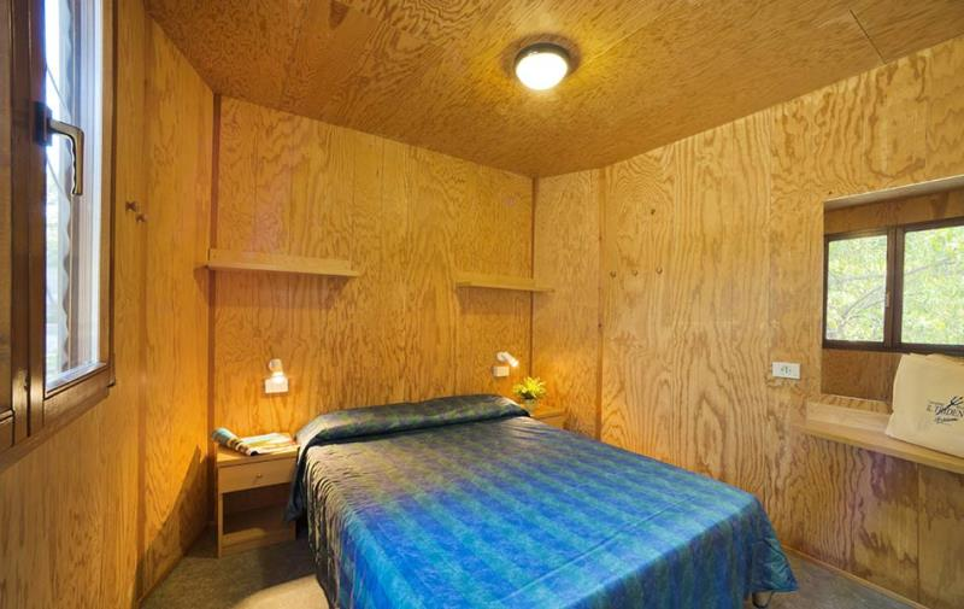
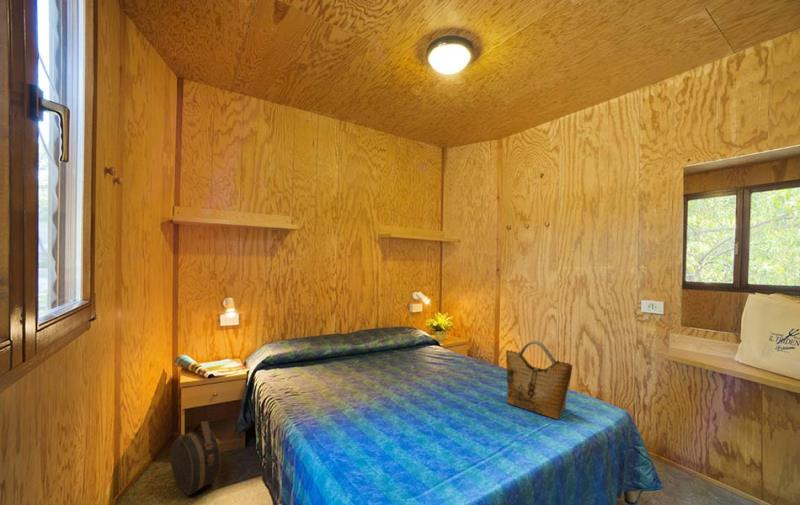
+ hat box [170,420,222,496]
+ grocery bag [505,340,574,420]
